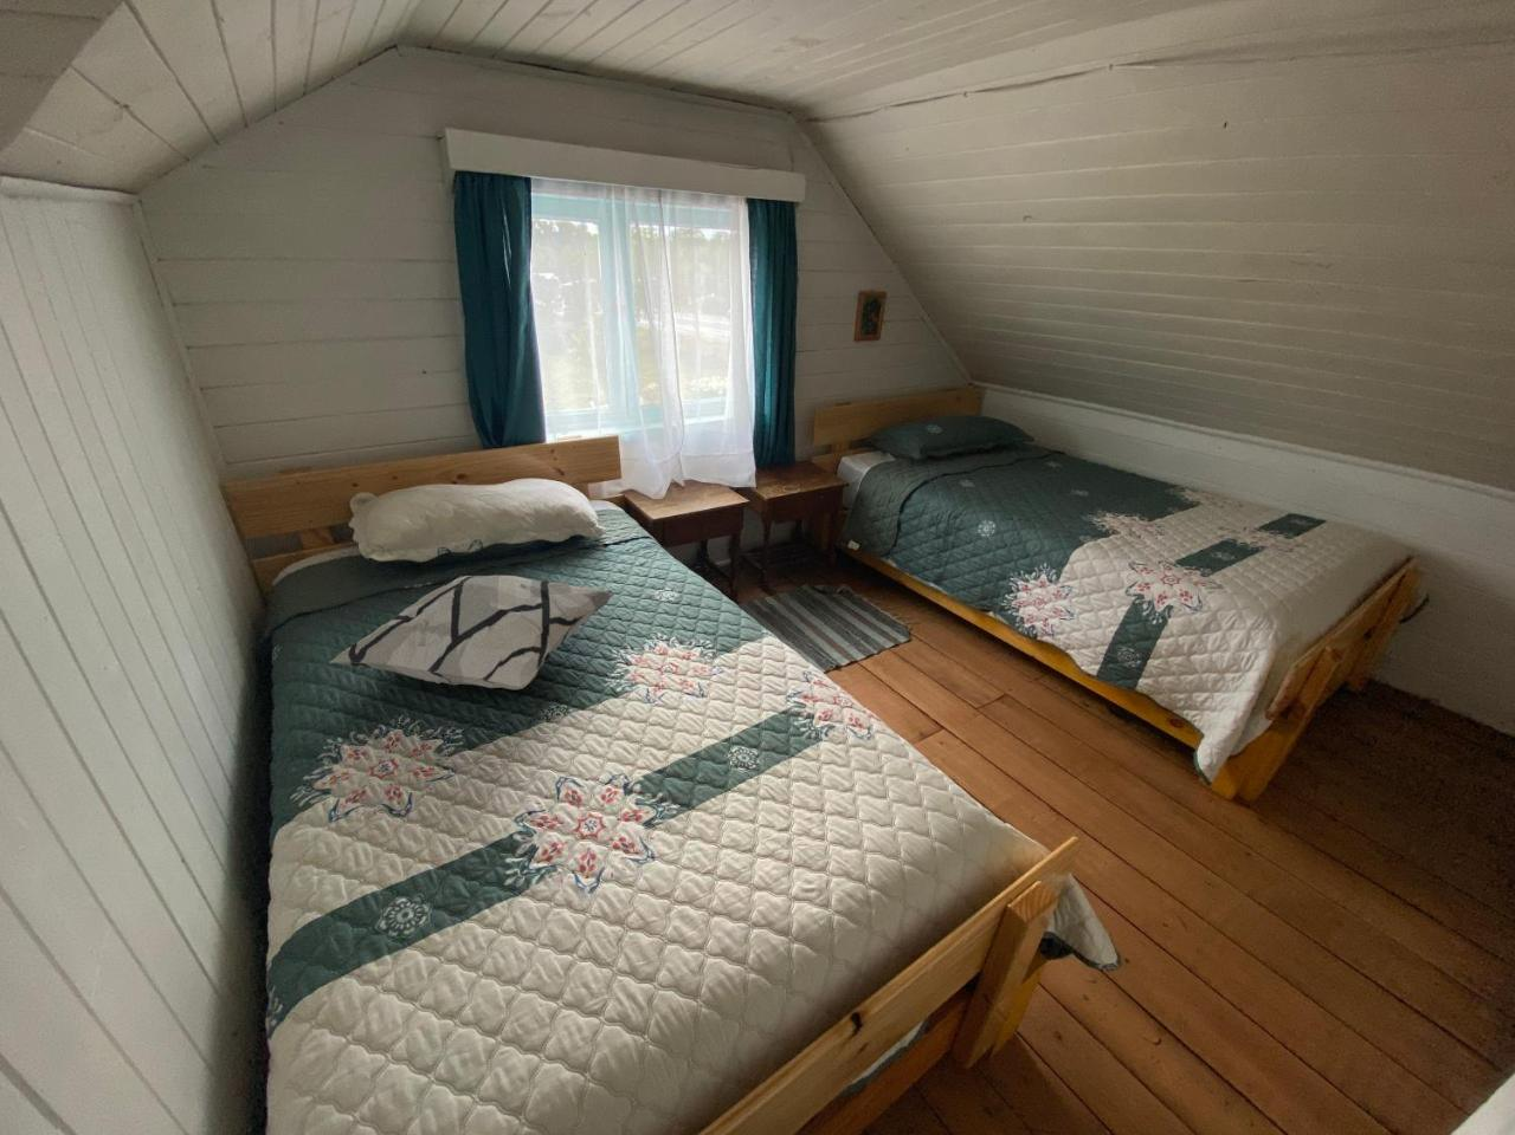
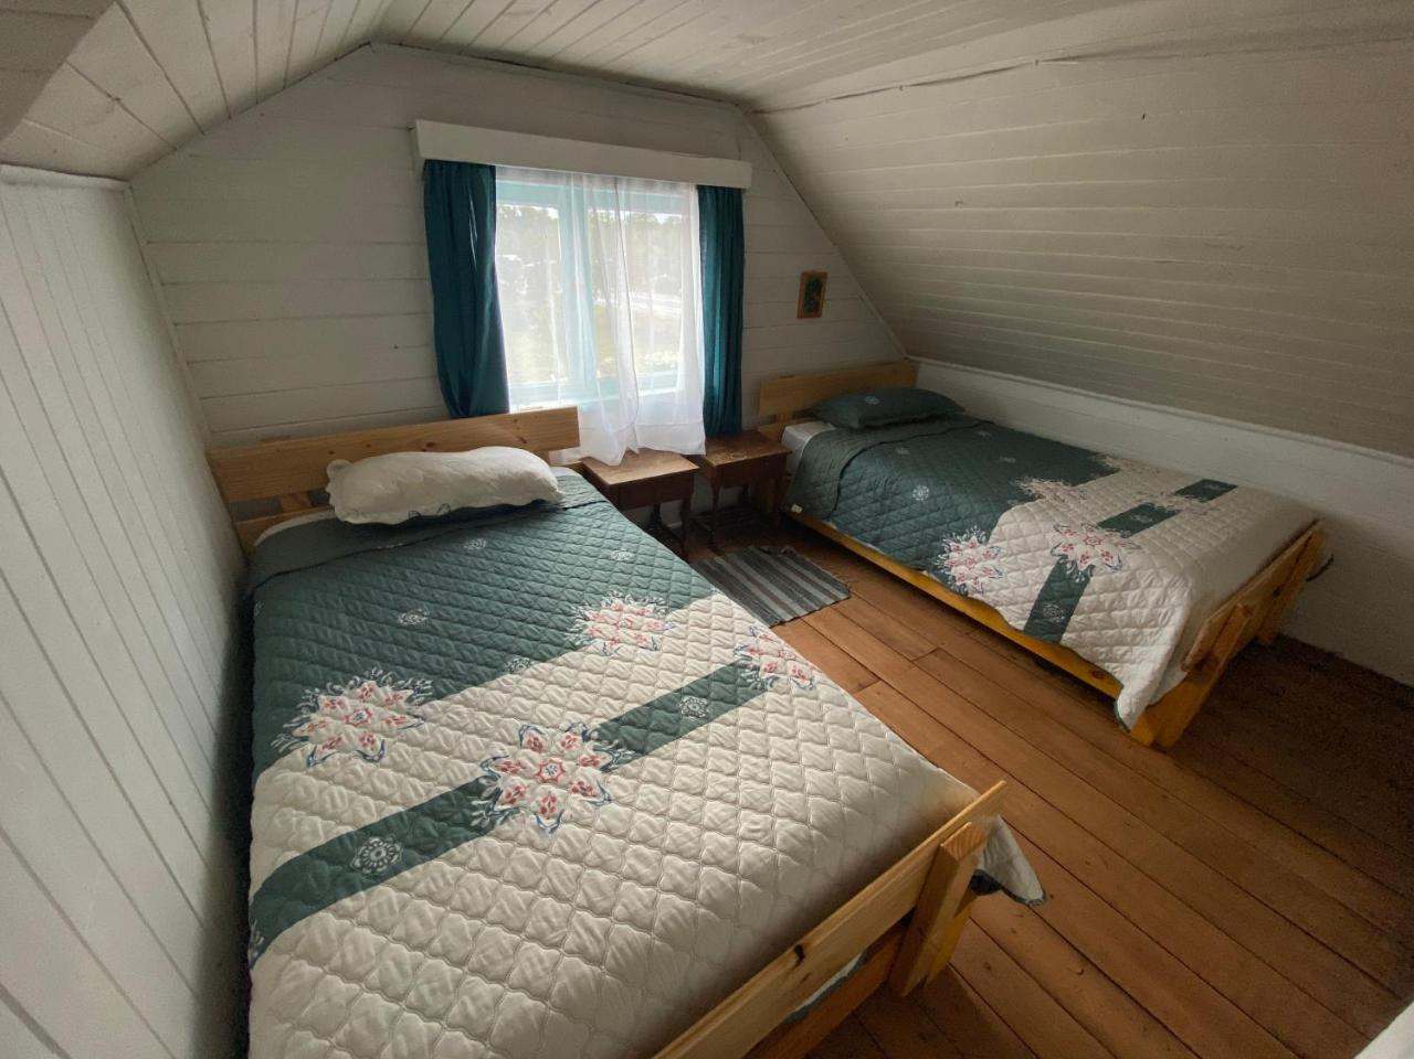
- decorative pillow [329,575,616,690]
